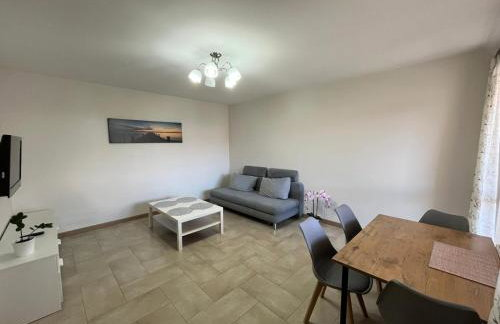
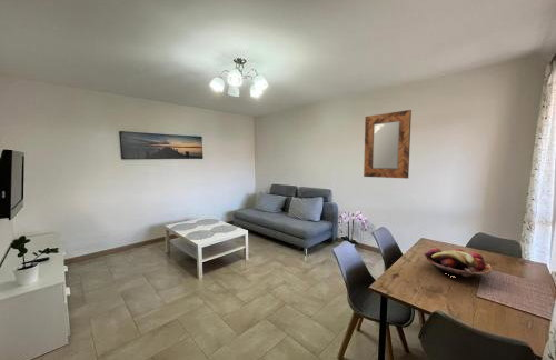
+ fruit basket [423,247,493,278]
+ home mirror [363,109,413,180]
